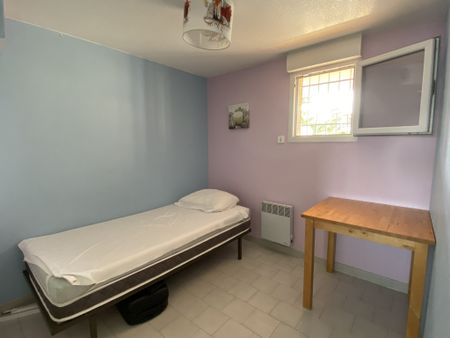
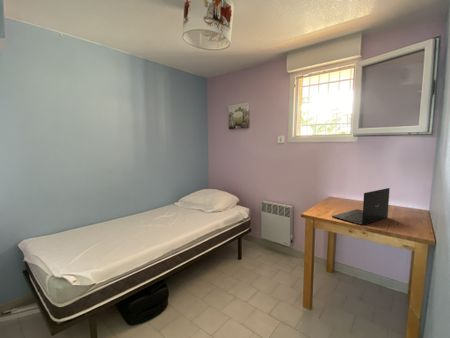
+ laptop [331,187,390,227]
